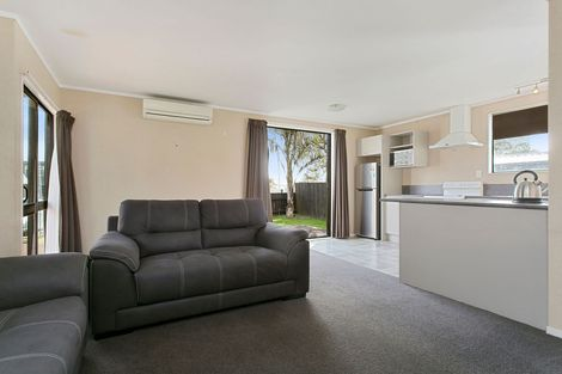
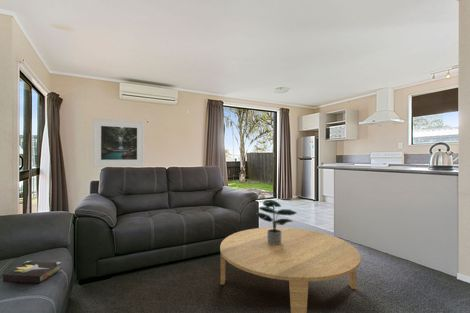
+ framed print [92,118,145,168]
+ hardback book [2,260,62,284]
+ coffee table [219,226,362,313]
+ potted plant [256,199,298,245]
